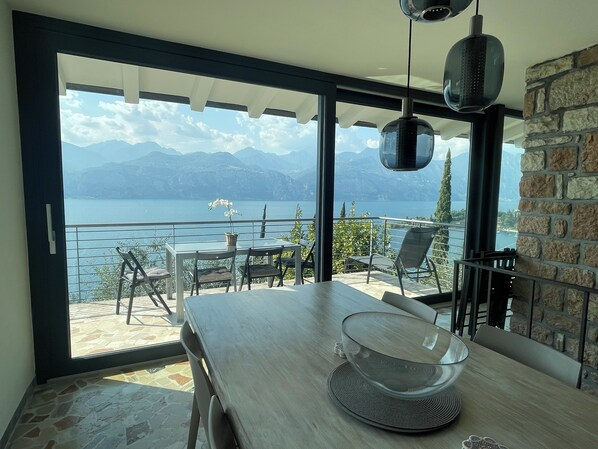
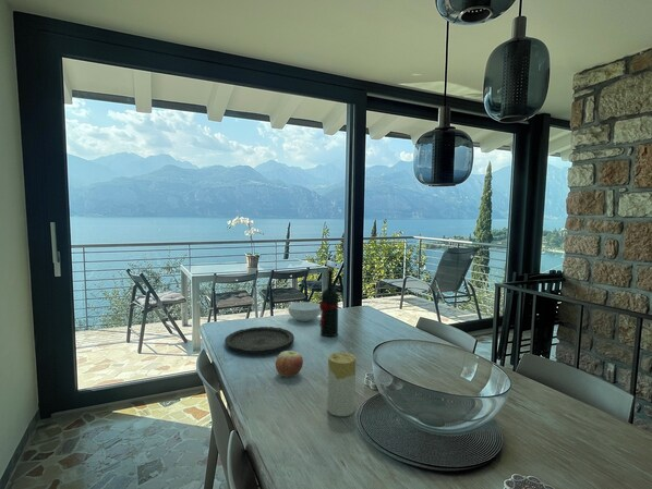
+ wine bottle [318,267,339,338]
+ candle [326,352,357,417]
+ apple [275,350,304,378]
+ cereal bowl [287,301,322,322]
+ plate [224,326,295,355]
